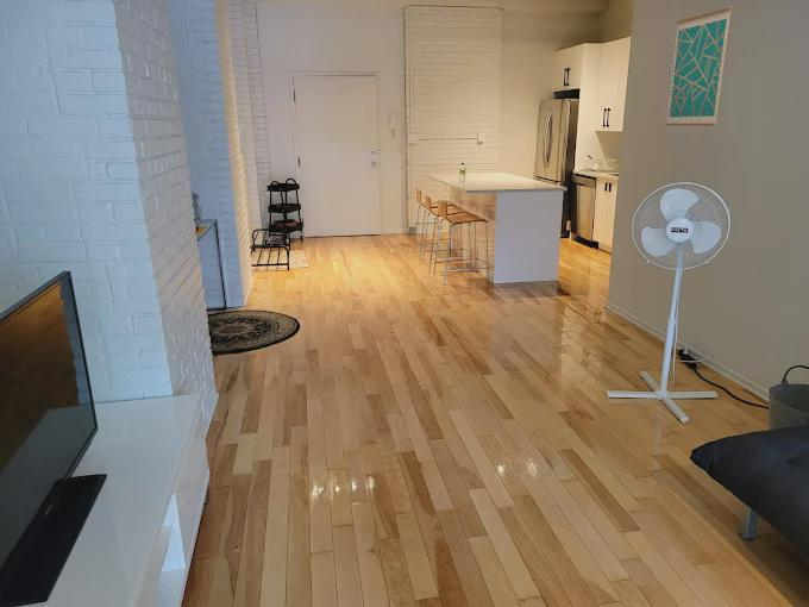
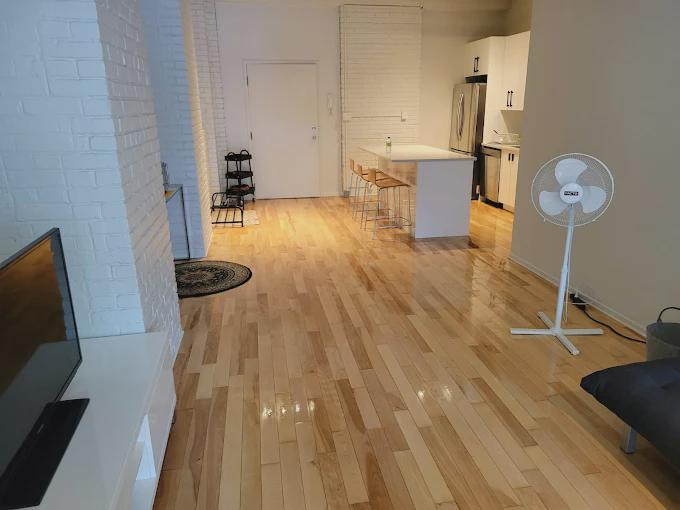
- wall art [665,6,733,127]
